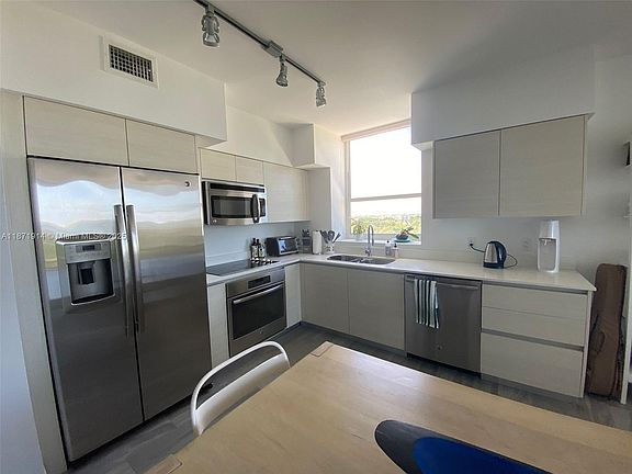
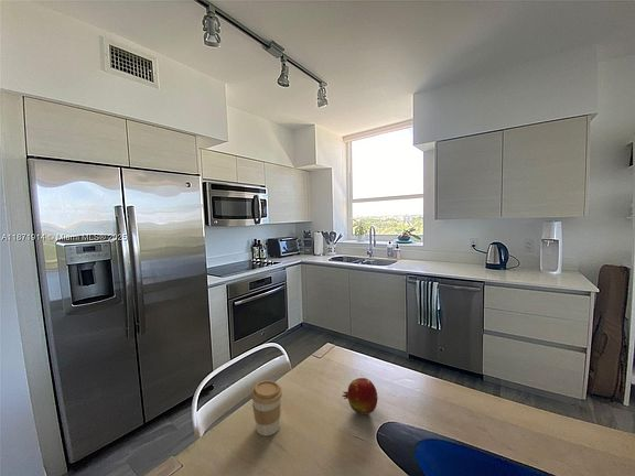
+ coffee cup [250,379,283,436]
+ fruit [341,377,379,415]
